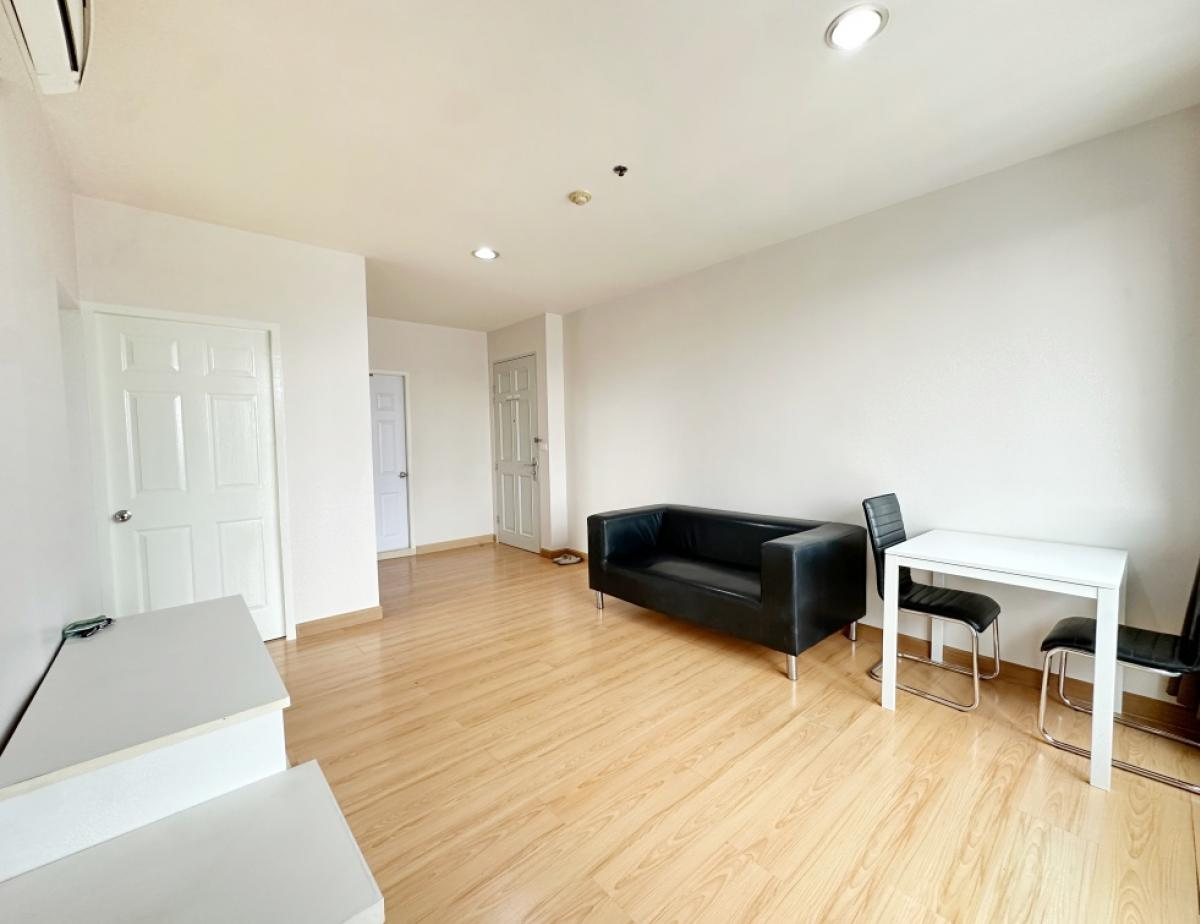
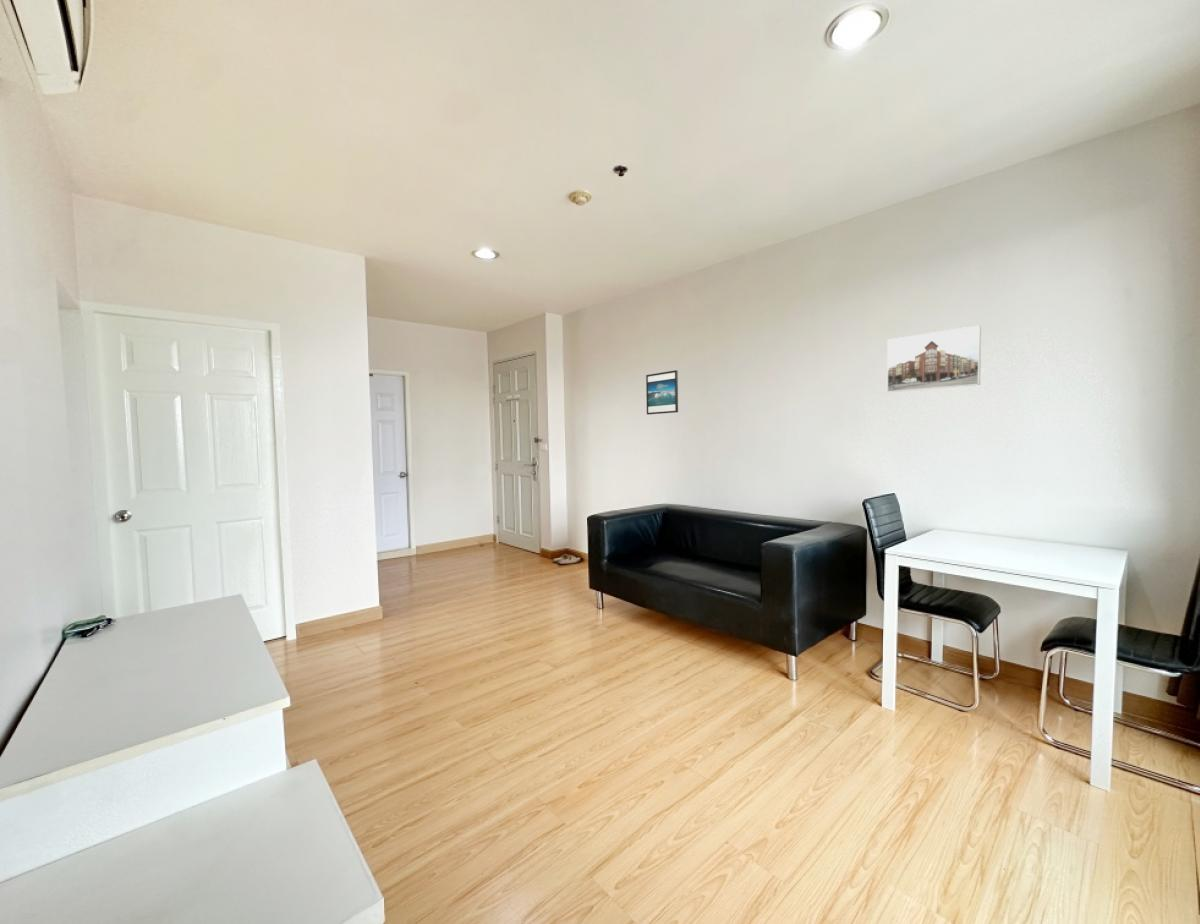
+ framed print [886,324,982,393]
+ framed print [645,369,679,415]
